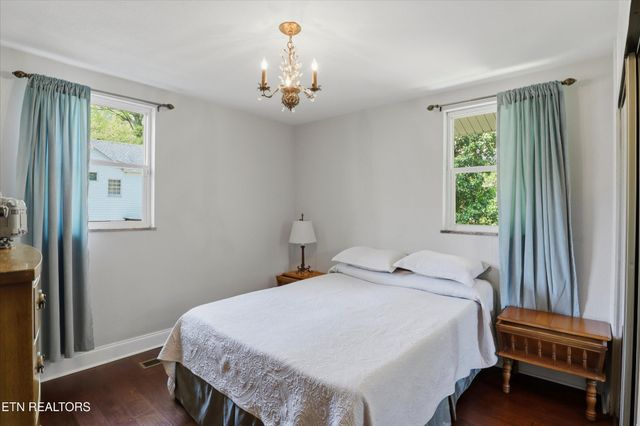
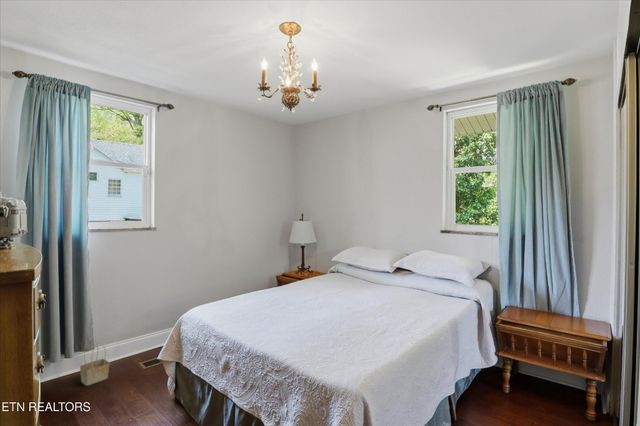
+ basket [79,338,110,387]
